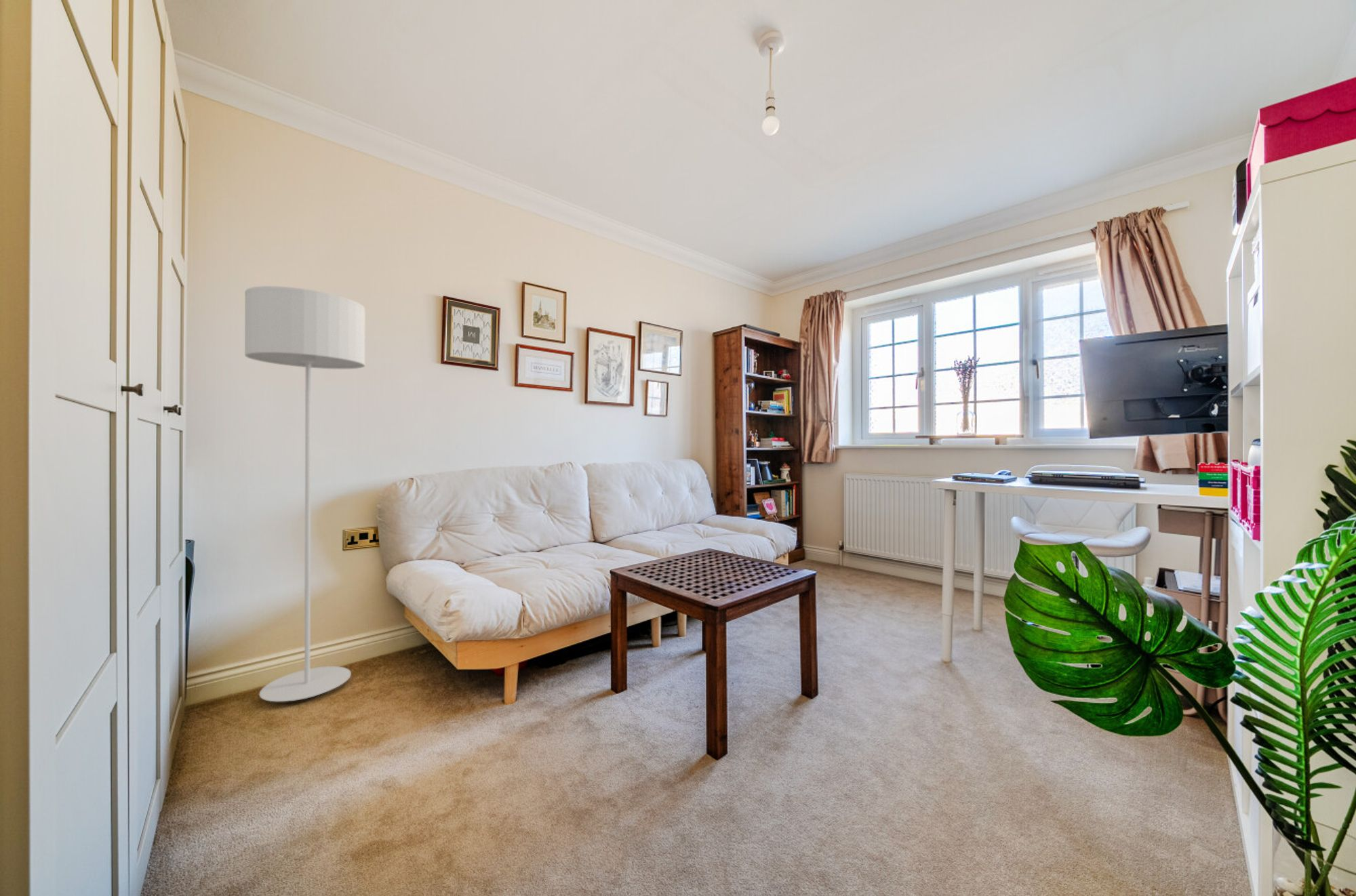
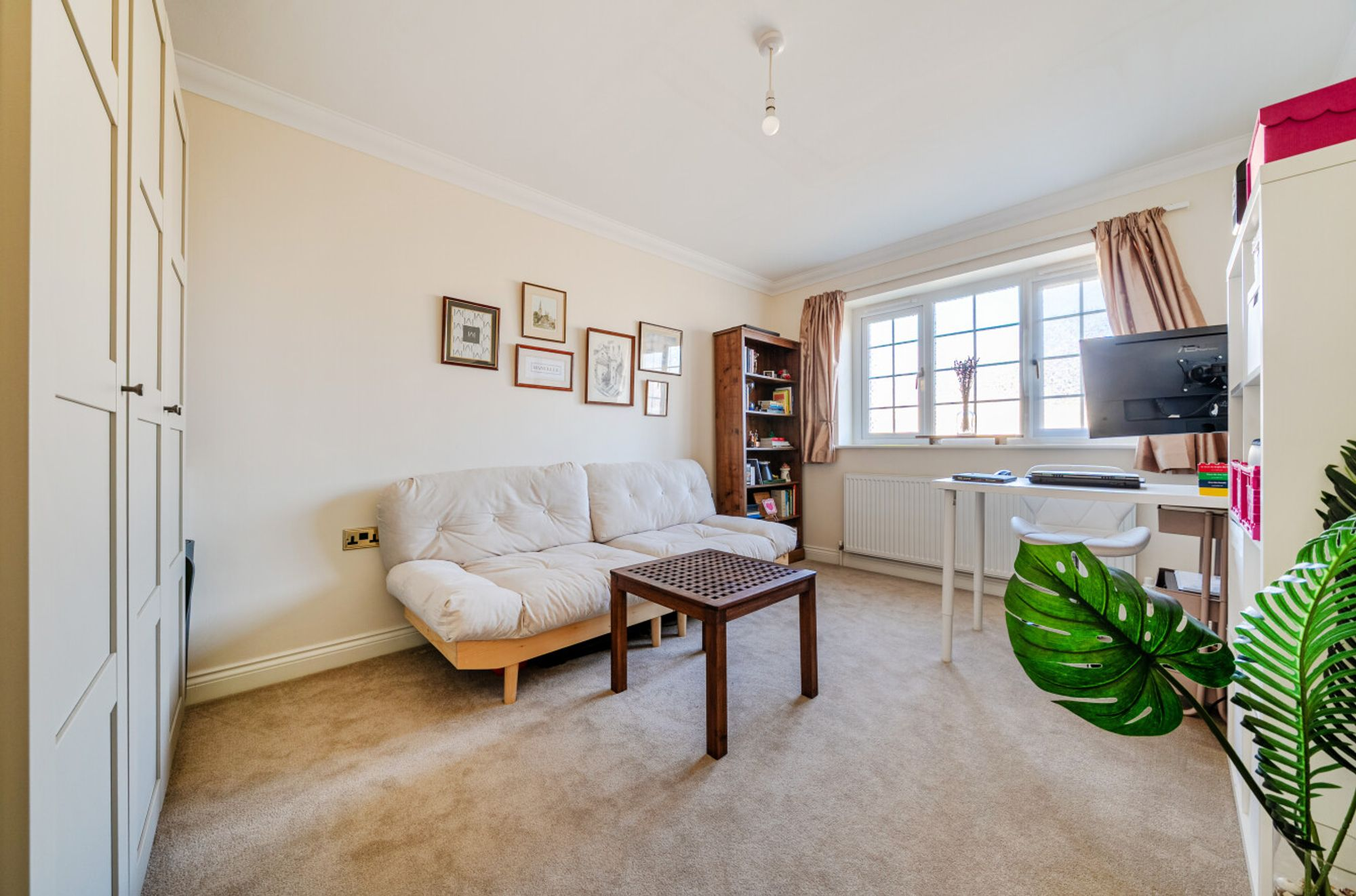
- floor lamp [244,285,366,702]
